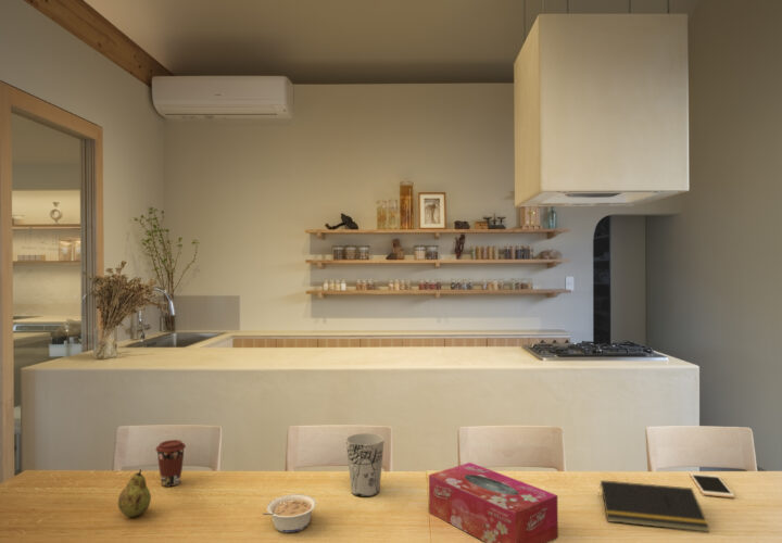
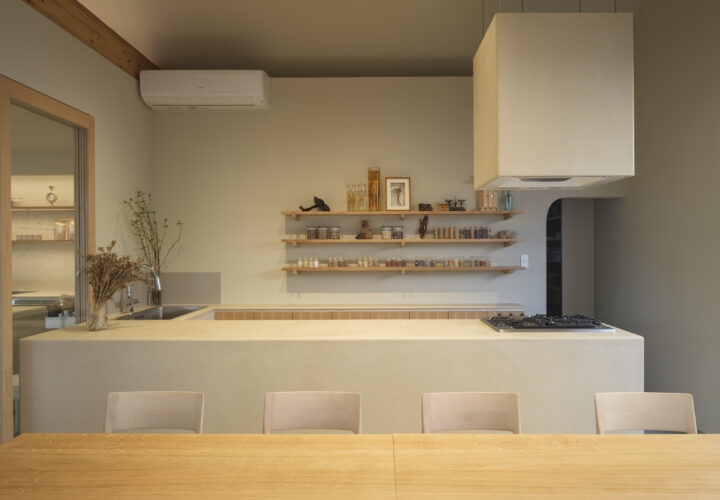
- fruit [117,468,152,518]
- cell phone [689,471,735,498]
- tissue box [428,462,559,543]
- legume [262,493,318,533]
- notepad [597,479,710,533]
- cup [344,432,386,497]
- coffee cup [154,439,187,488]
